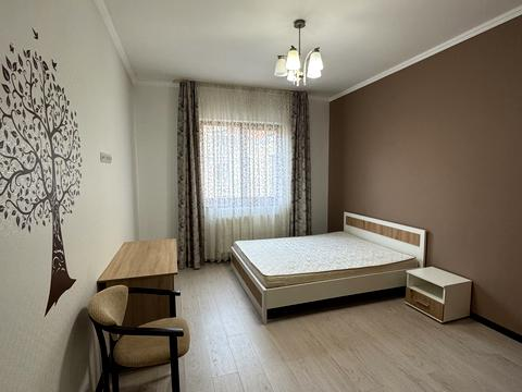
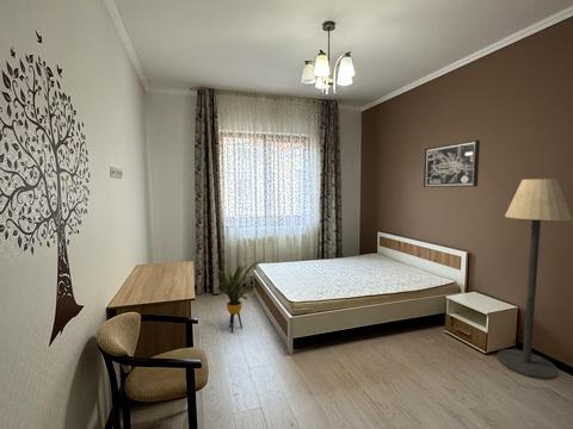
+ wall art [423,139,481,188]
+ house plant [212,259,265,334]
+ floor lamp [497,178,573,380]
